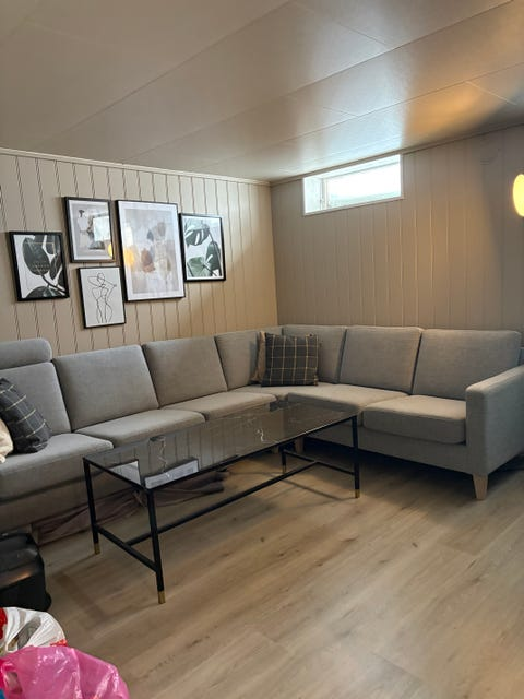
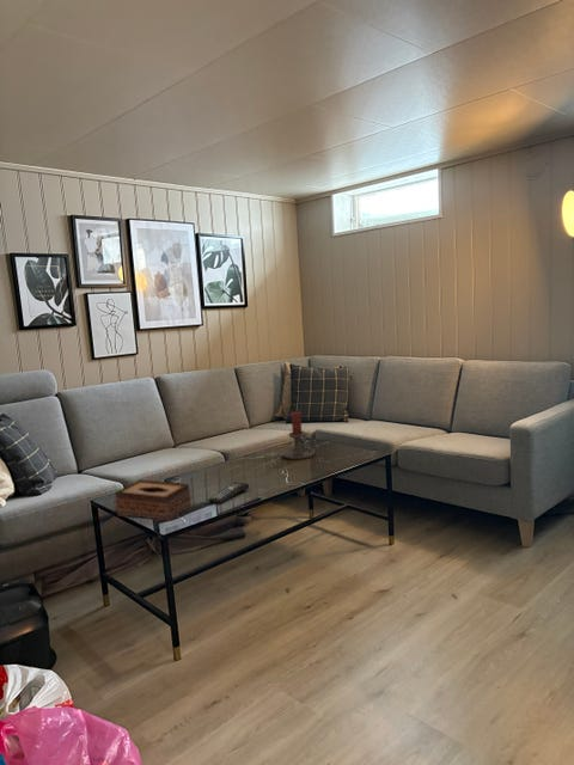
+ tissue box [114,478,193,522]
+ candle holder [281,410,316,460]
+ remote control [208,481,250,504]
